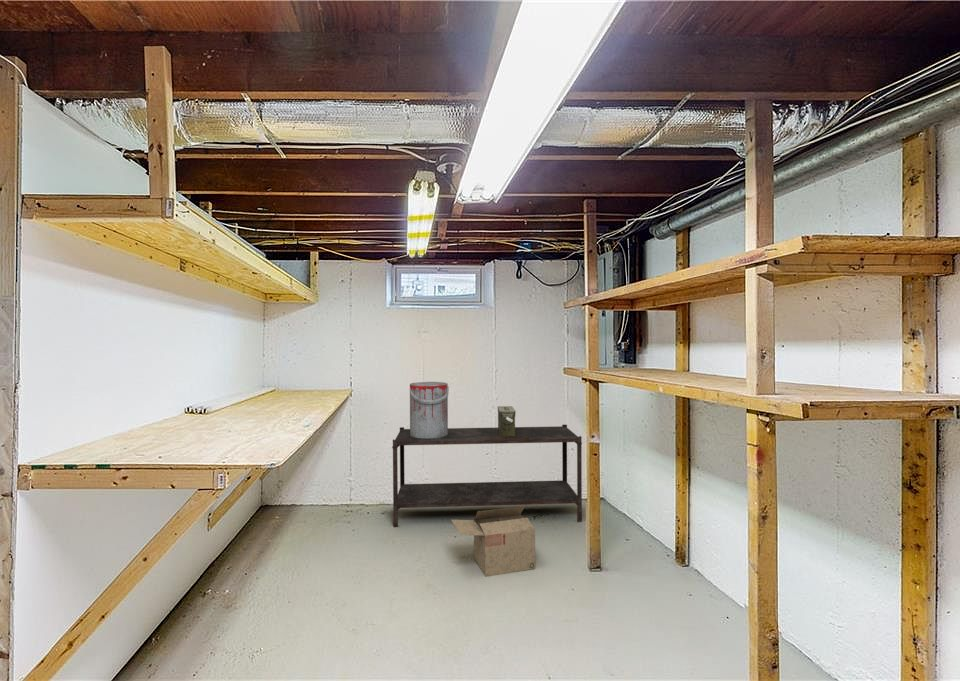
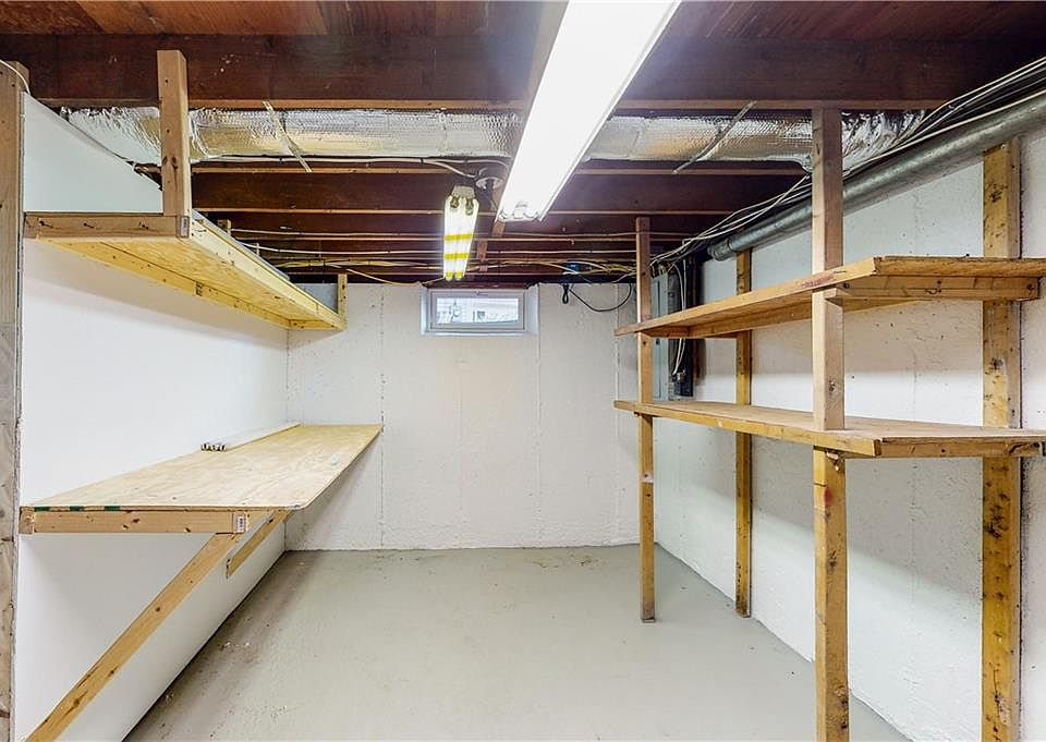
- paint can [409,381,450,438]
- cardboard box [451,505,536,578]
- ammunition box [496,405,517,437]
- shelving unit [391,424,583,528]
